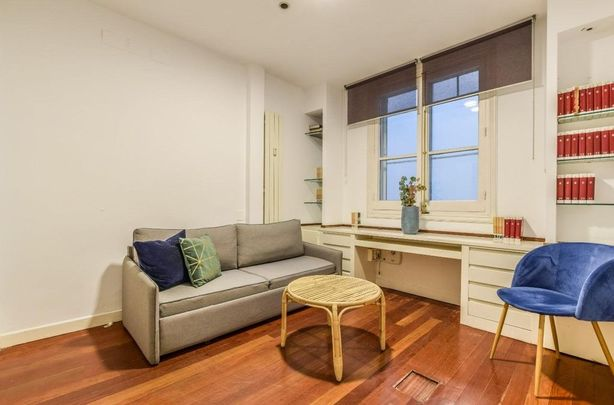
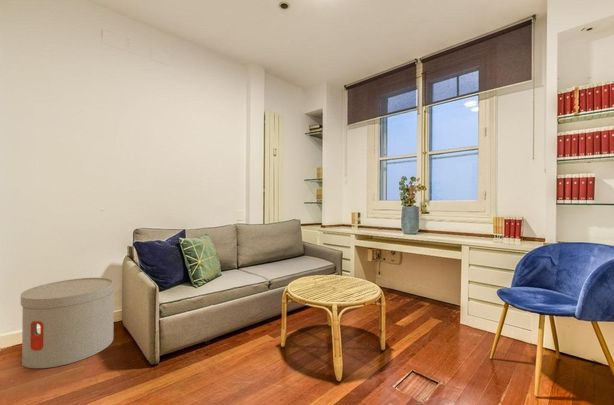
+ side table [20,277,115,369]
